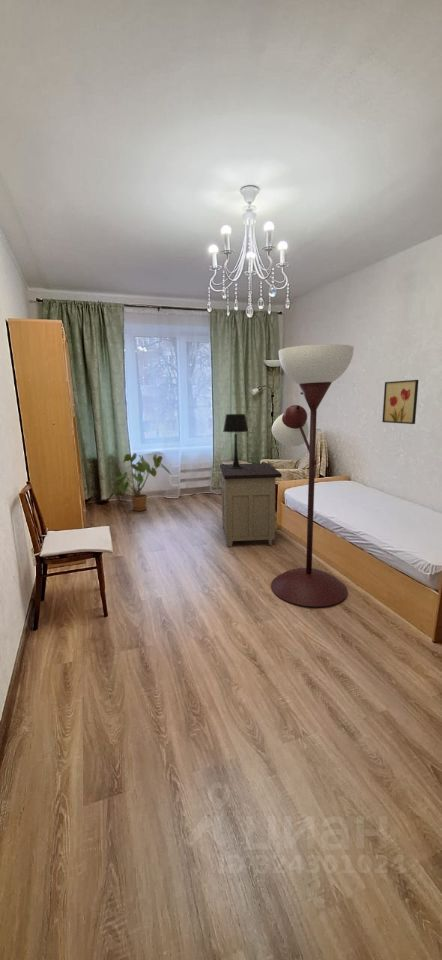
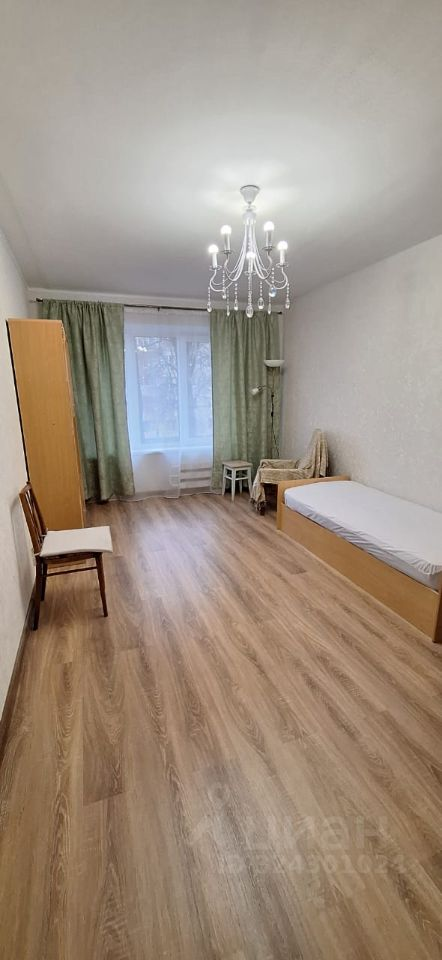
- house plant [112,452,173,512]
- nightstand [219,462,283,548]
- floor lamp [270,343,355,608]
- table lamp [222,413,249,468]
- wall art [381,379,420,425]
